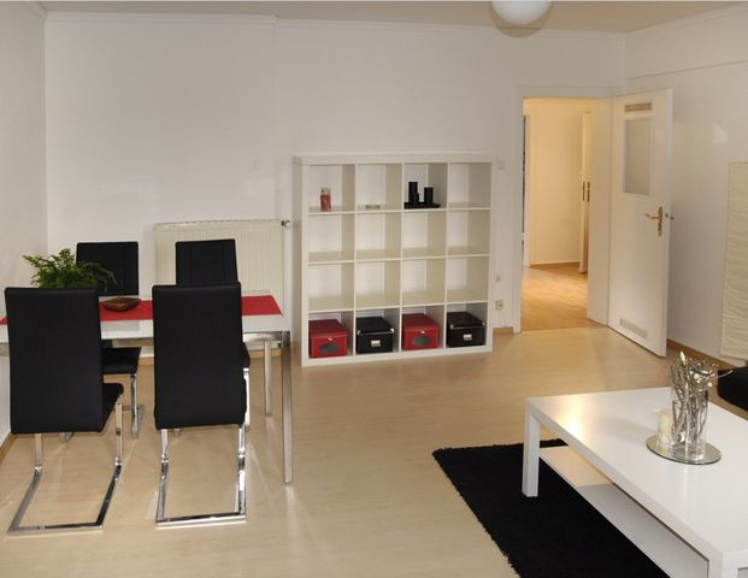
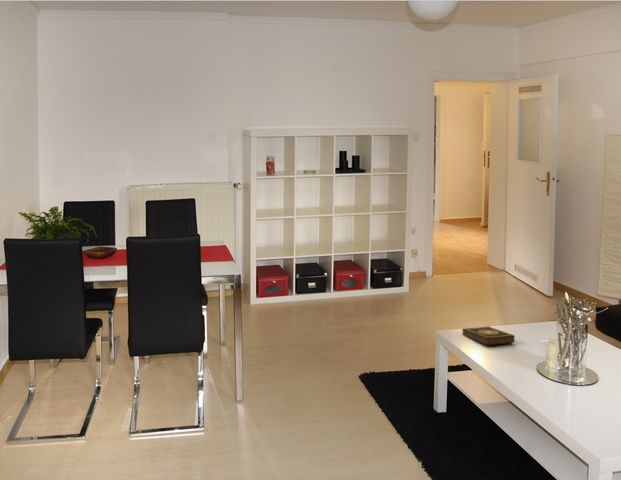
+ book [461,325,516,346]
